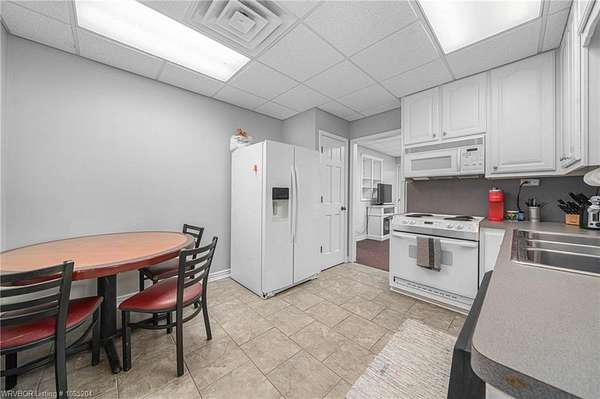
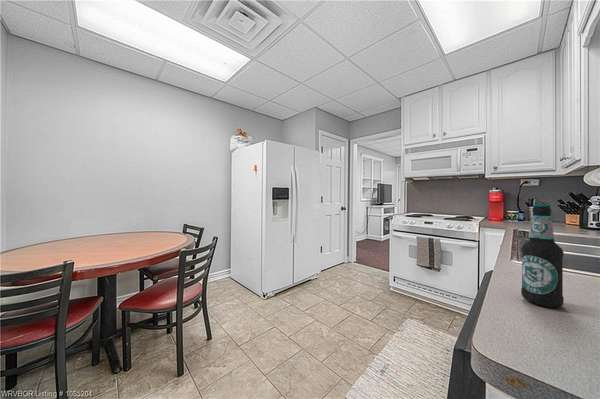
+ bottle [520,203,565,308]
